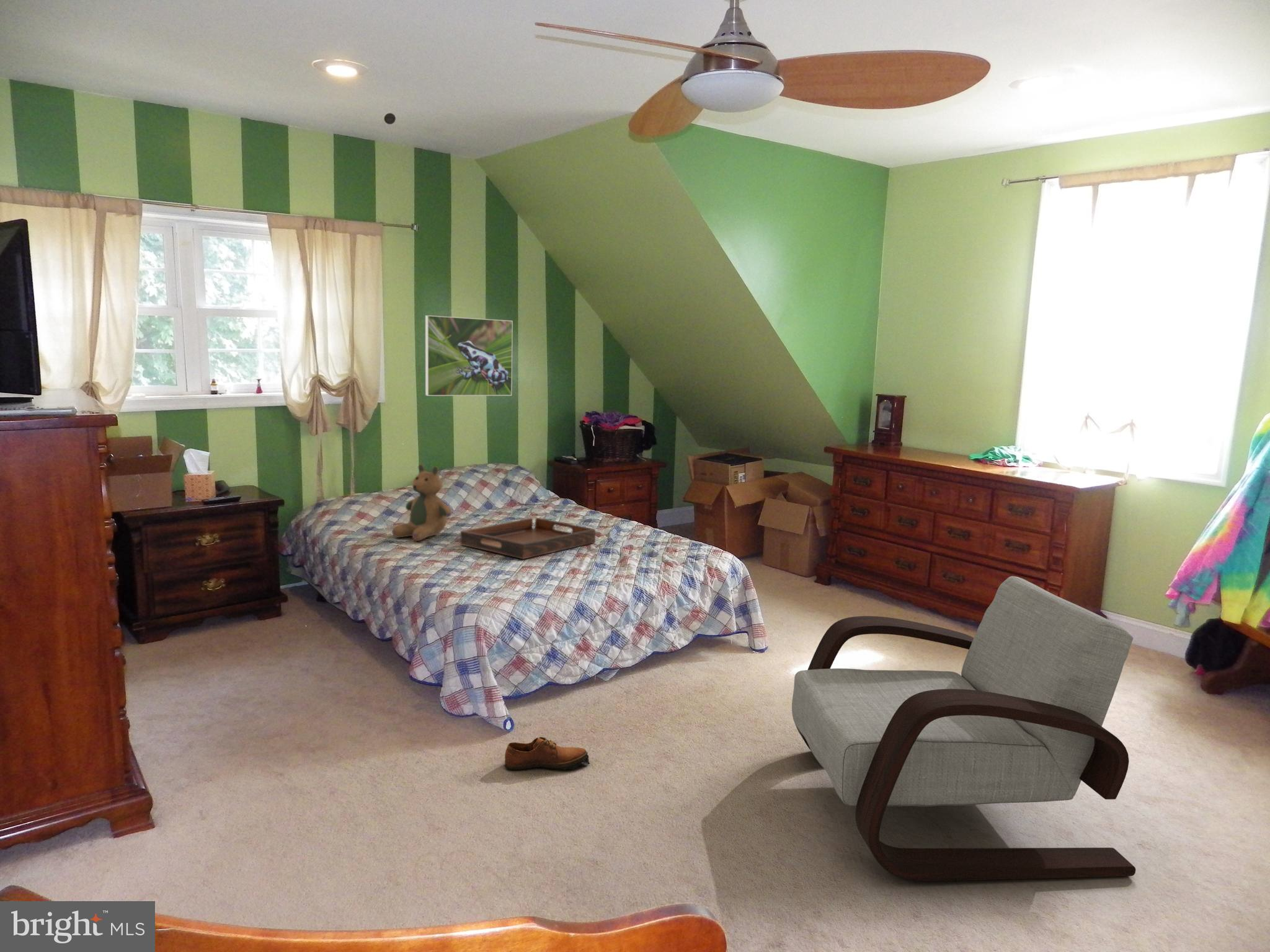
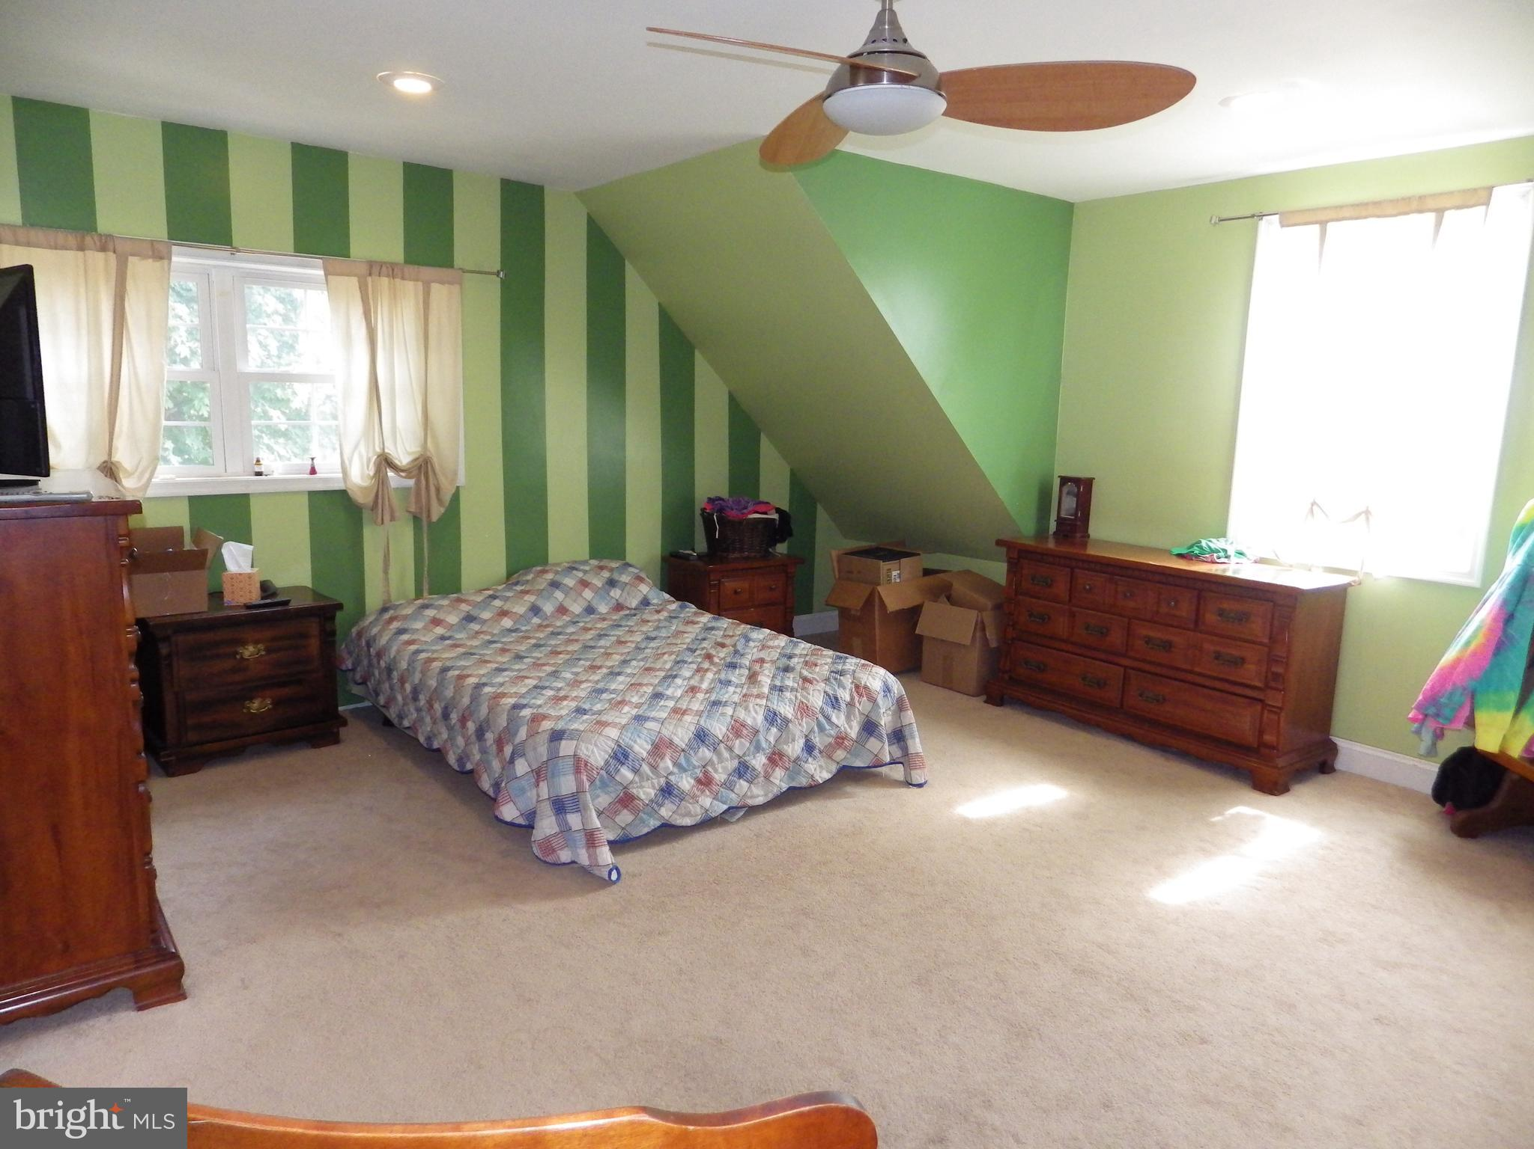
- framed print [425,315,513,397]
- smoke detector [384,113,396,125]
- teddy bear [391,464,452,542]
- shoe [504,736,590,770]
- armchair [791,576,1136,881]
- serving tray [460,518,596,560]
